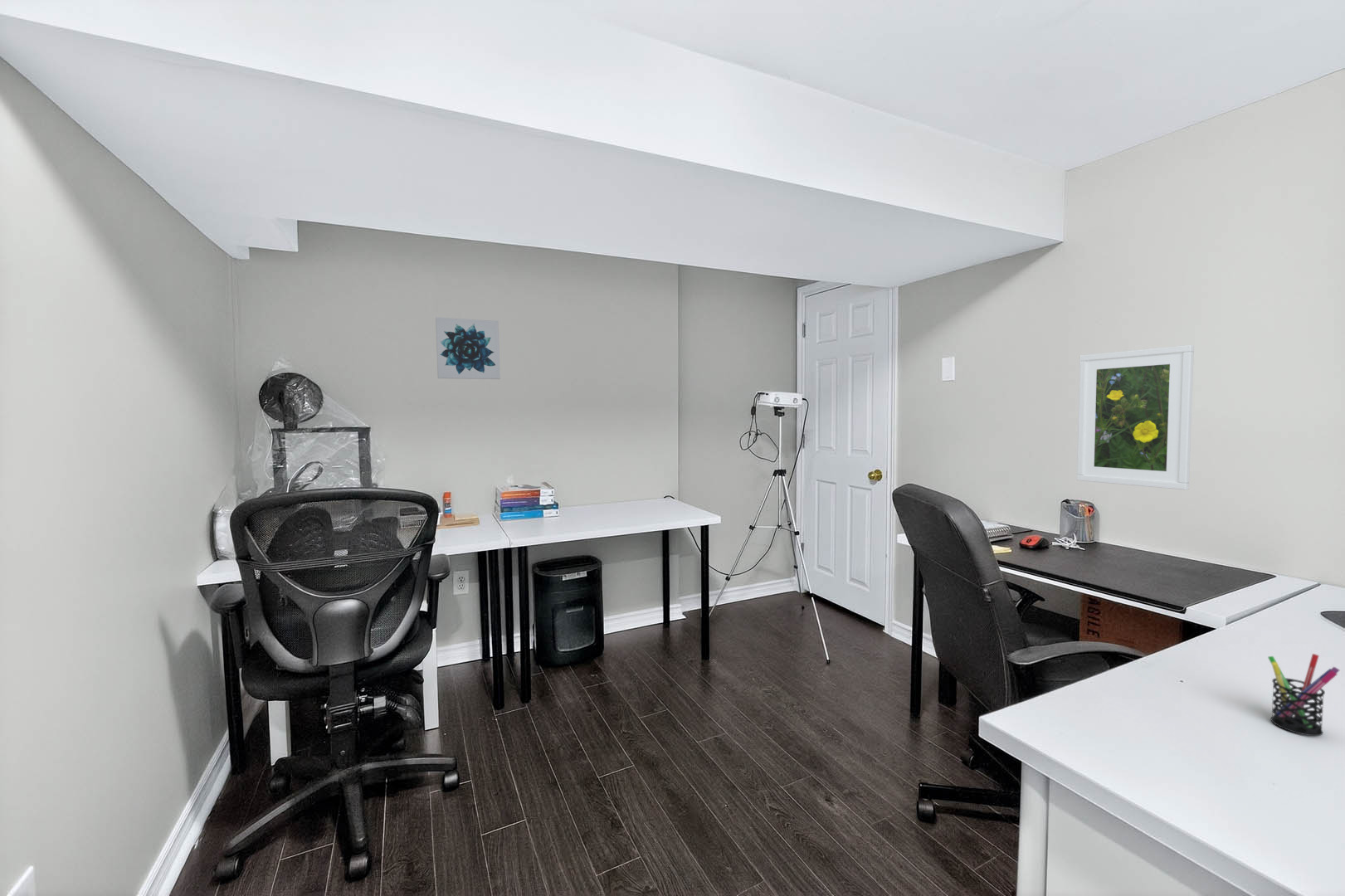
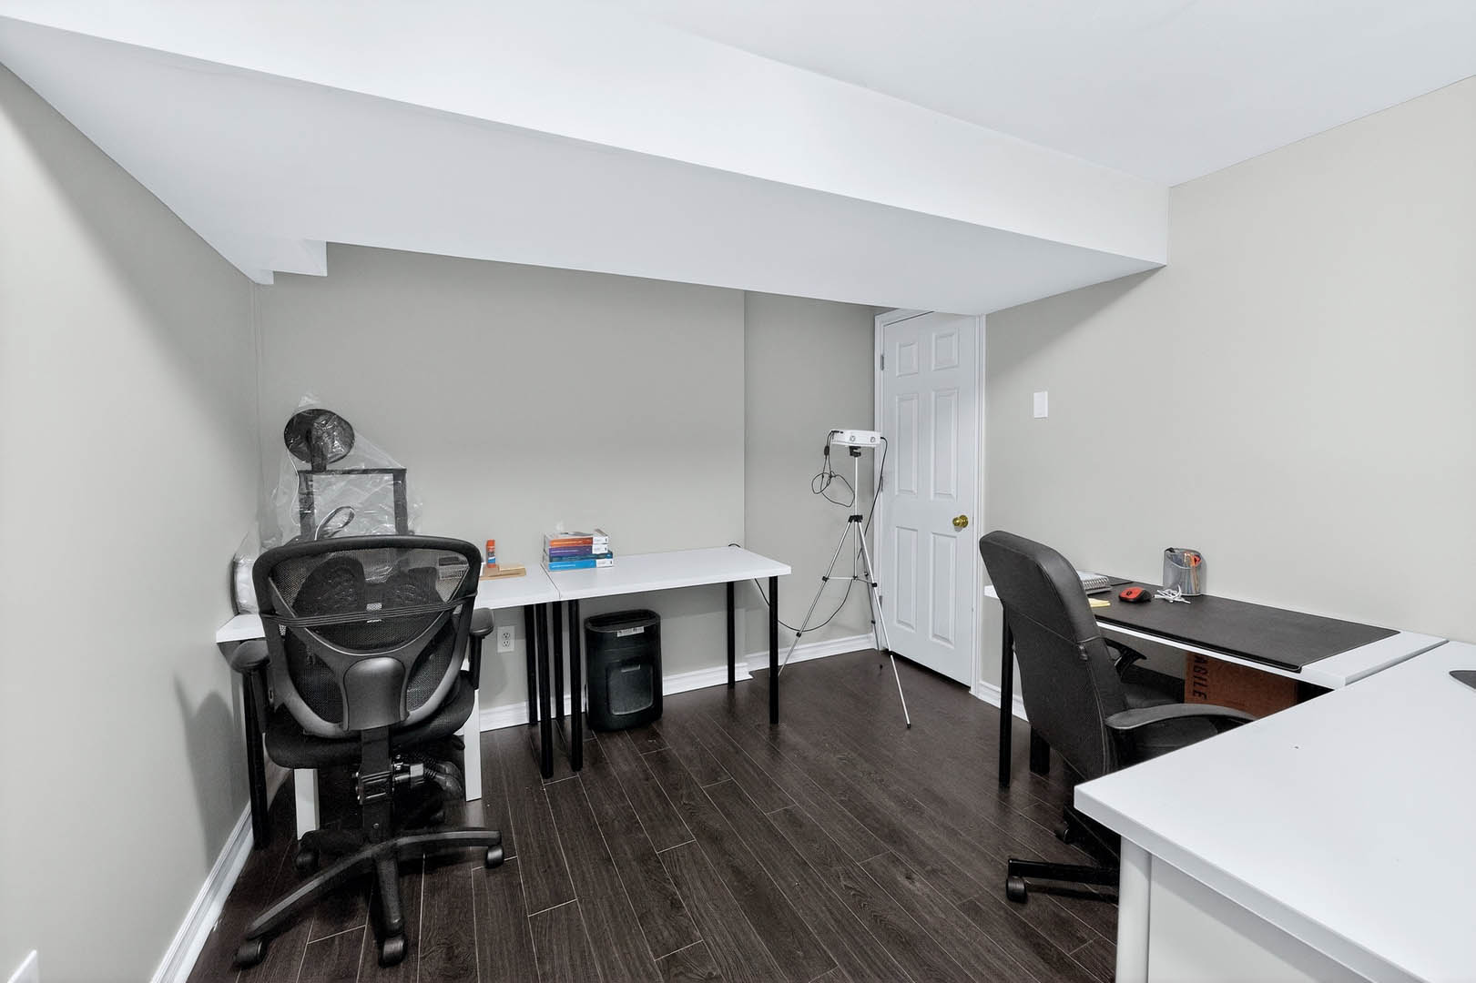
- wall art [435,317,501,380]
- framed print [1076,344,1195,490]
- pen holder [1267,653,1340,737]
